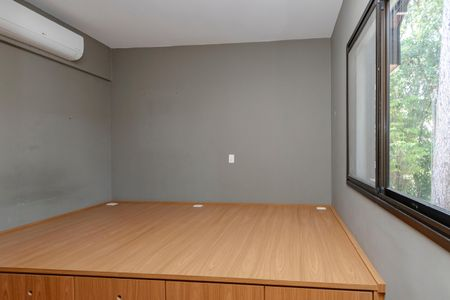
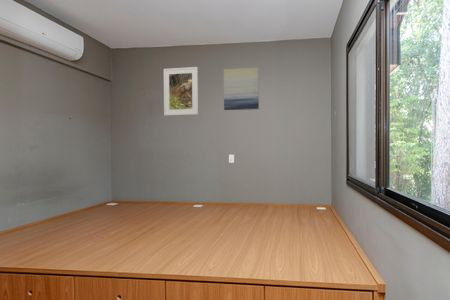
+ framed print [163,66,199,117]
+ wall art [223,66,260,111]
